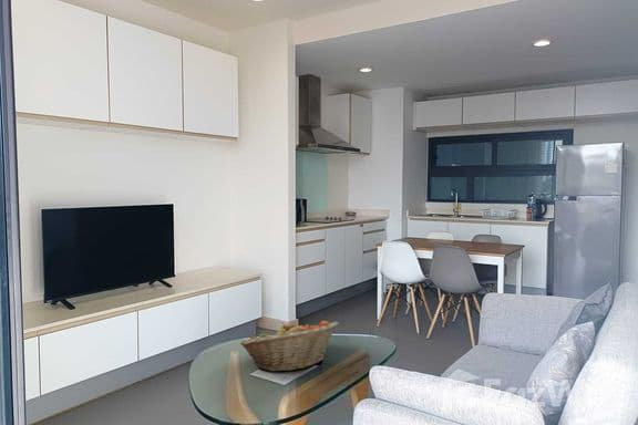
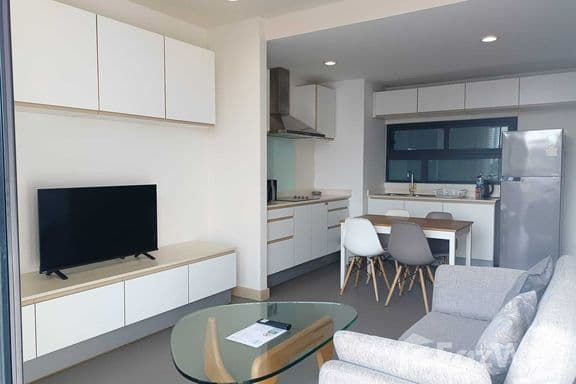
- fruit basket [239,320,339,372]
